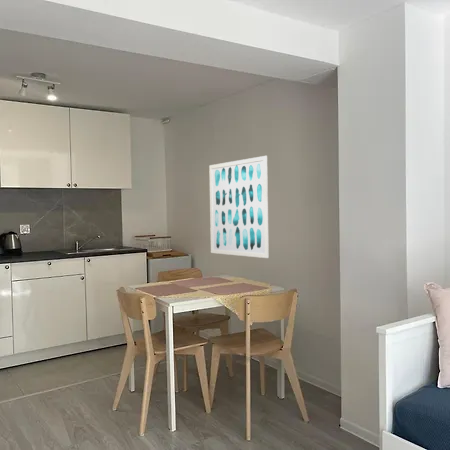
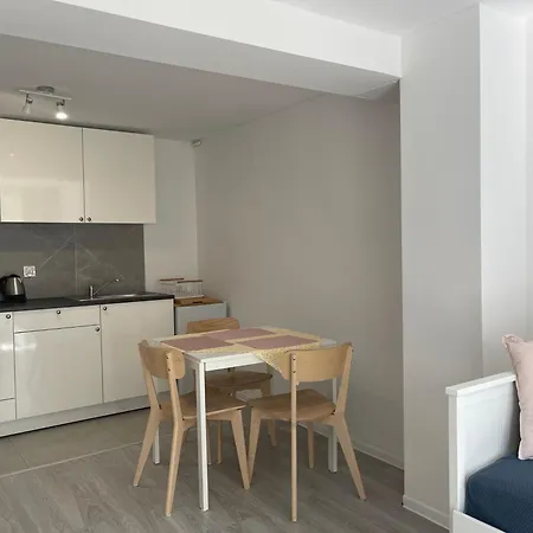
- wall art [208,155,270,259]
